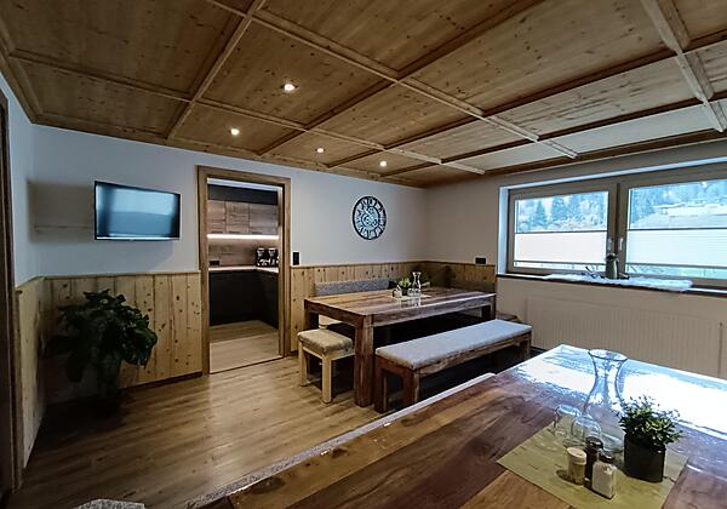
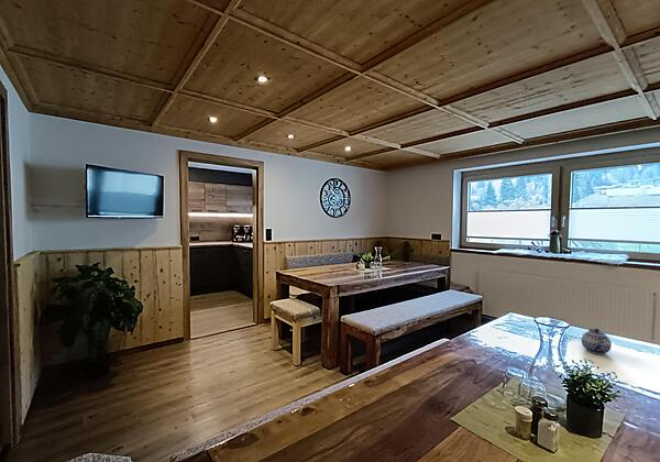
+ teapot [581,328,613,355]
